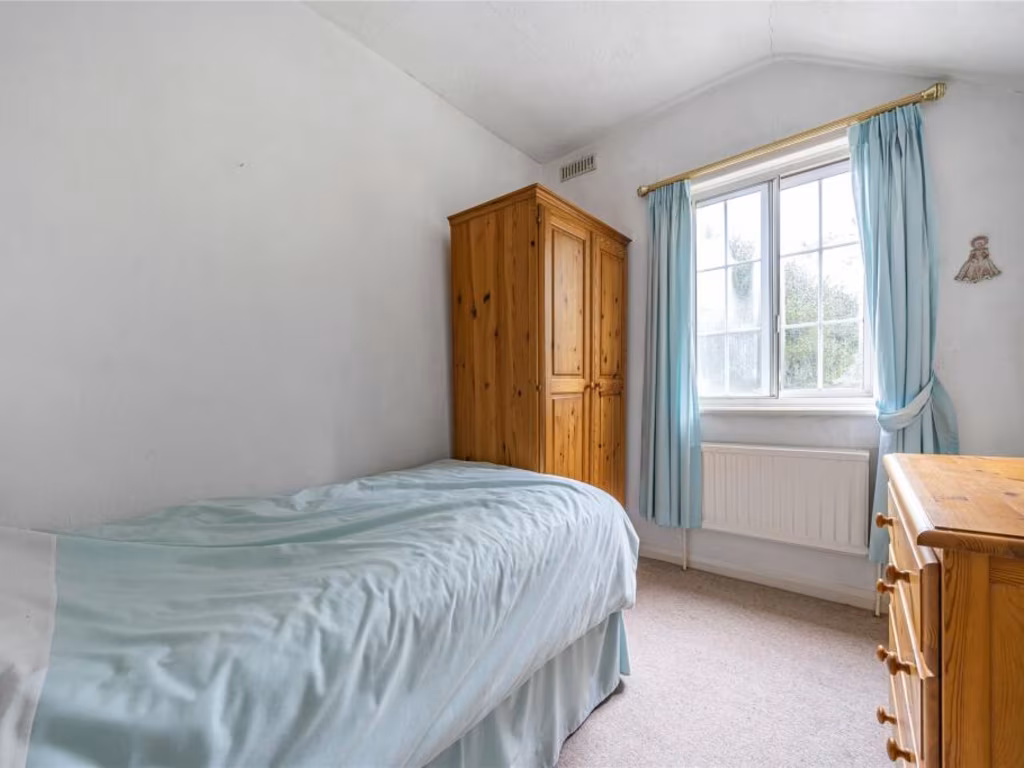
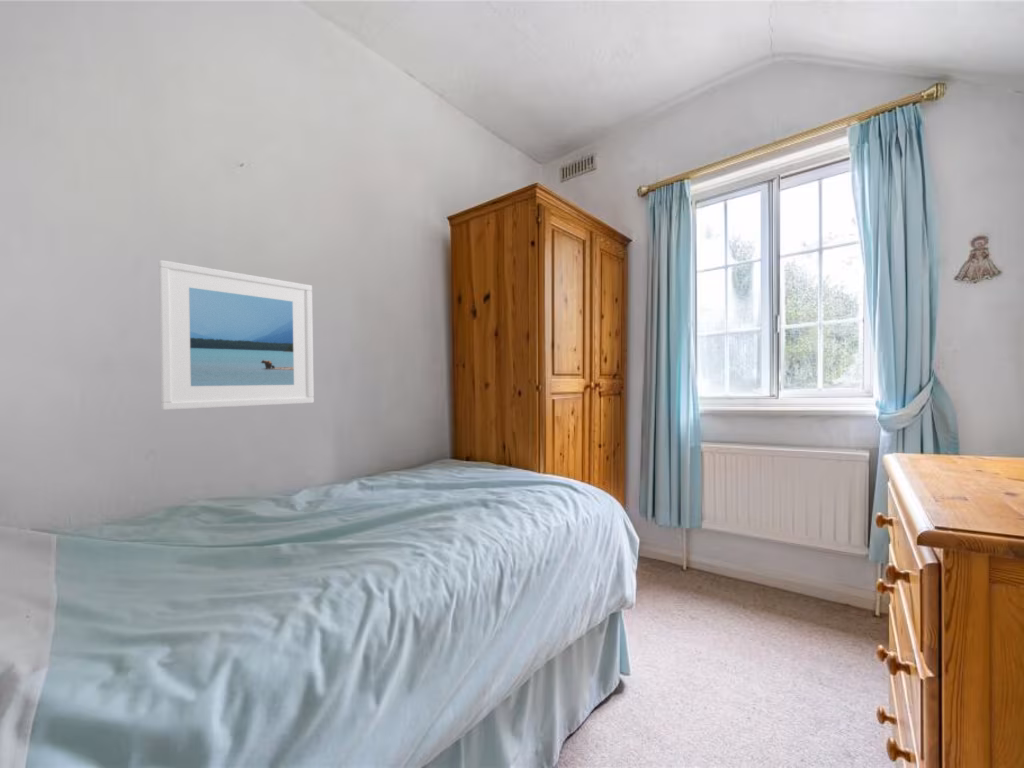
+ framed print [158,259,315,411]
